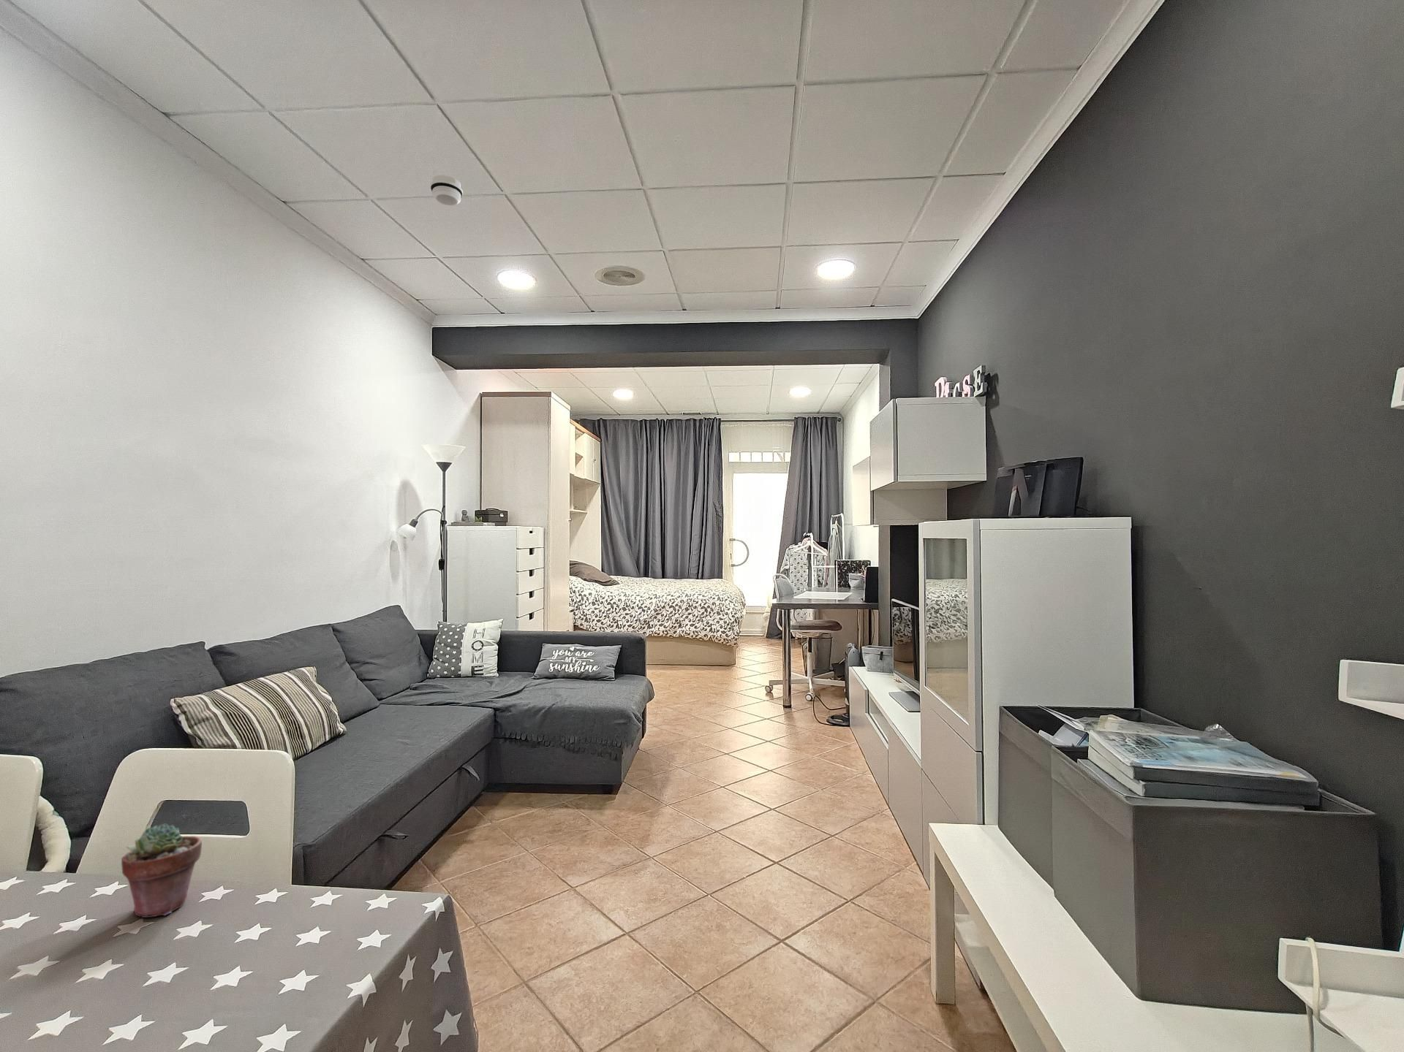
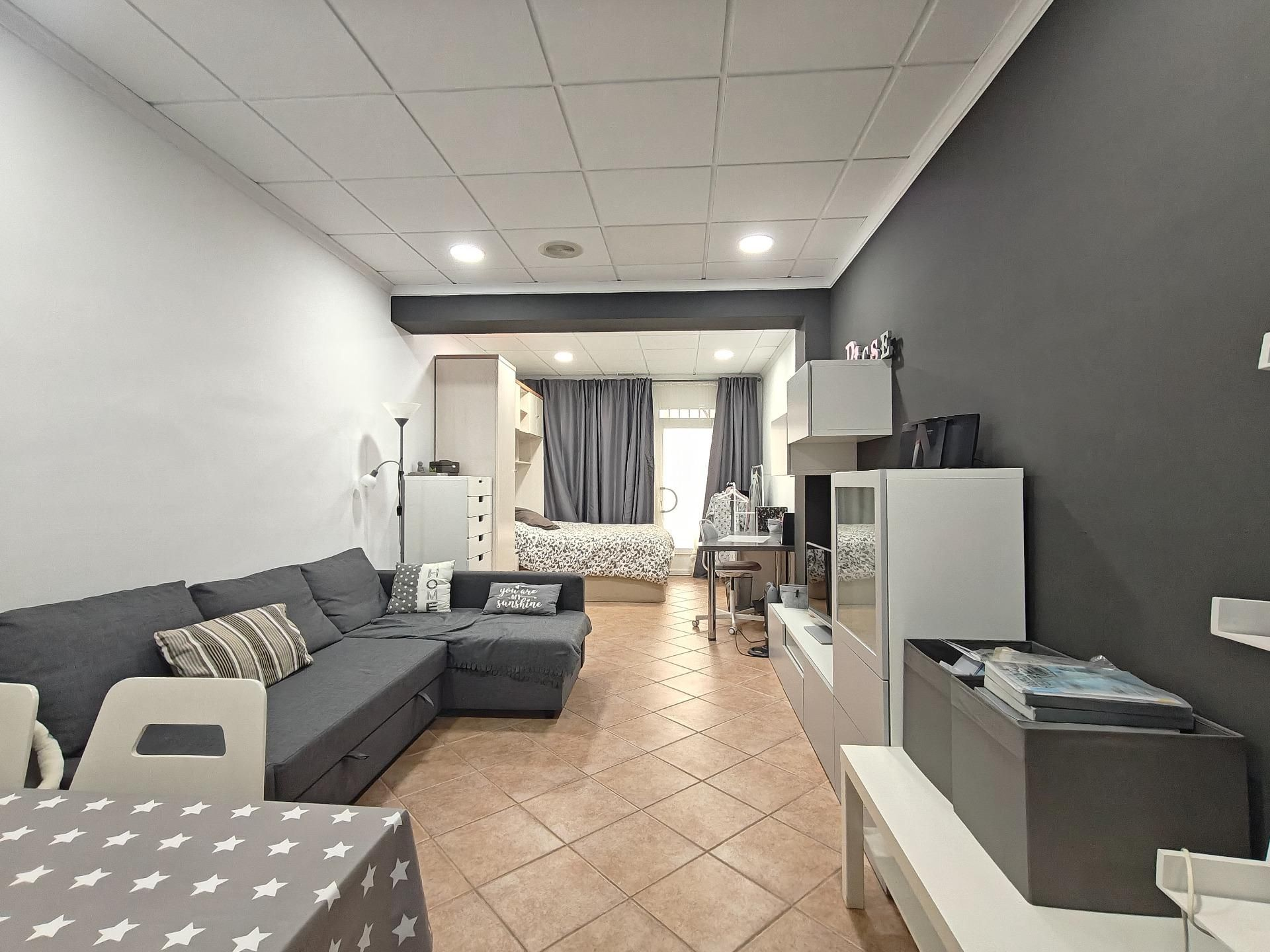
- potted succulent [121,822,202,918]
- smoke detector [430,175,463,207]
